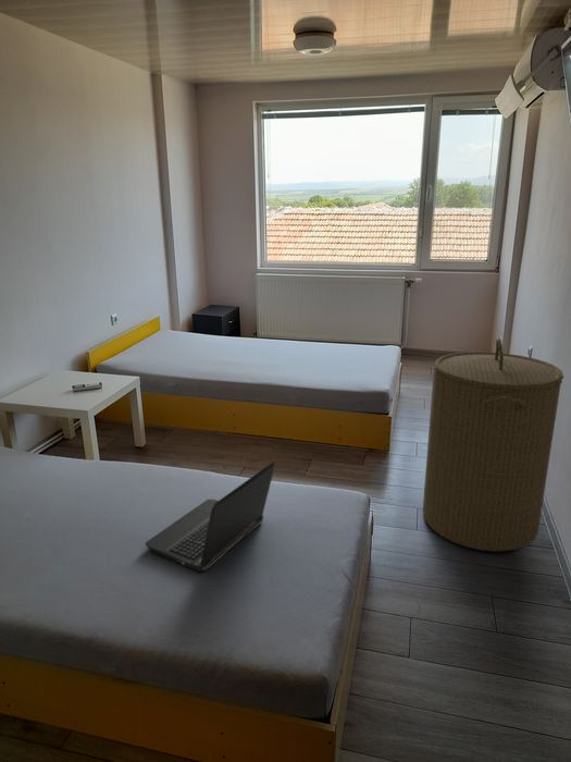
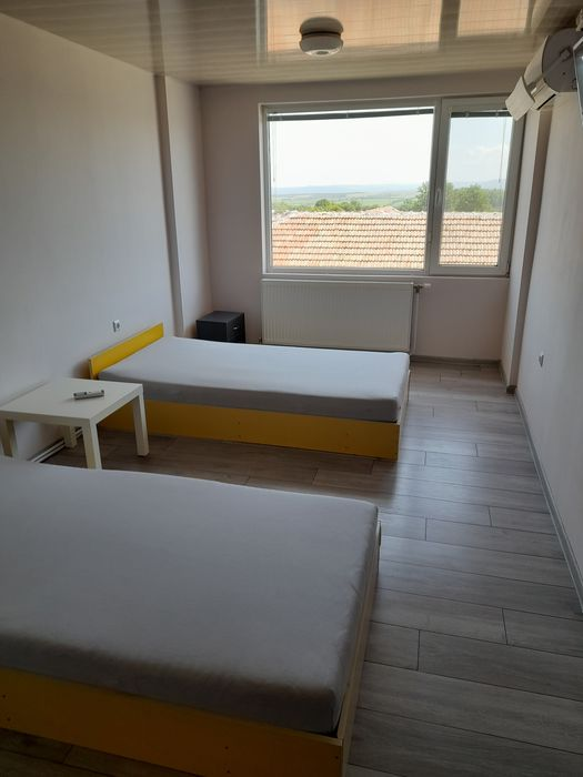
- laptop computer [145,459,276,573]
- laundry hamper [422,337,564,553]
